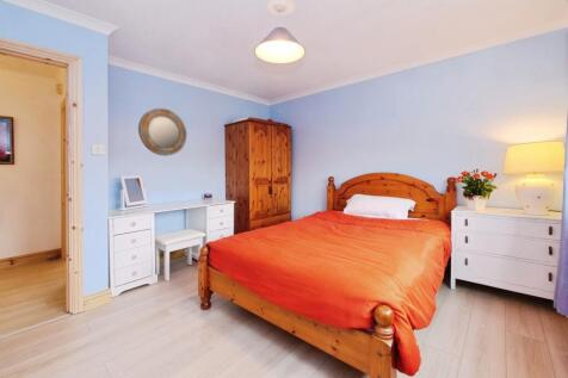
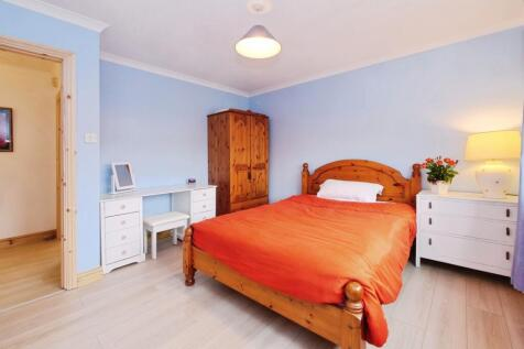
- home mirror [137,107,187,156]
